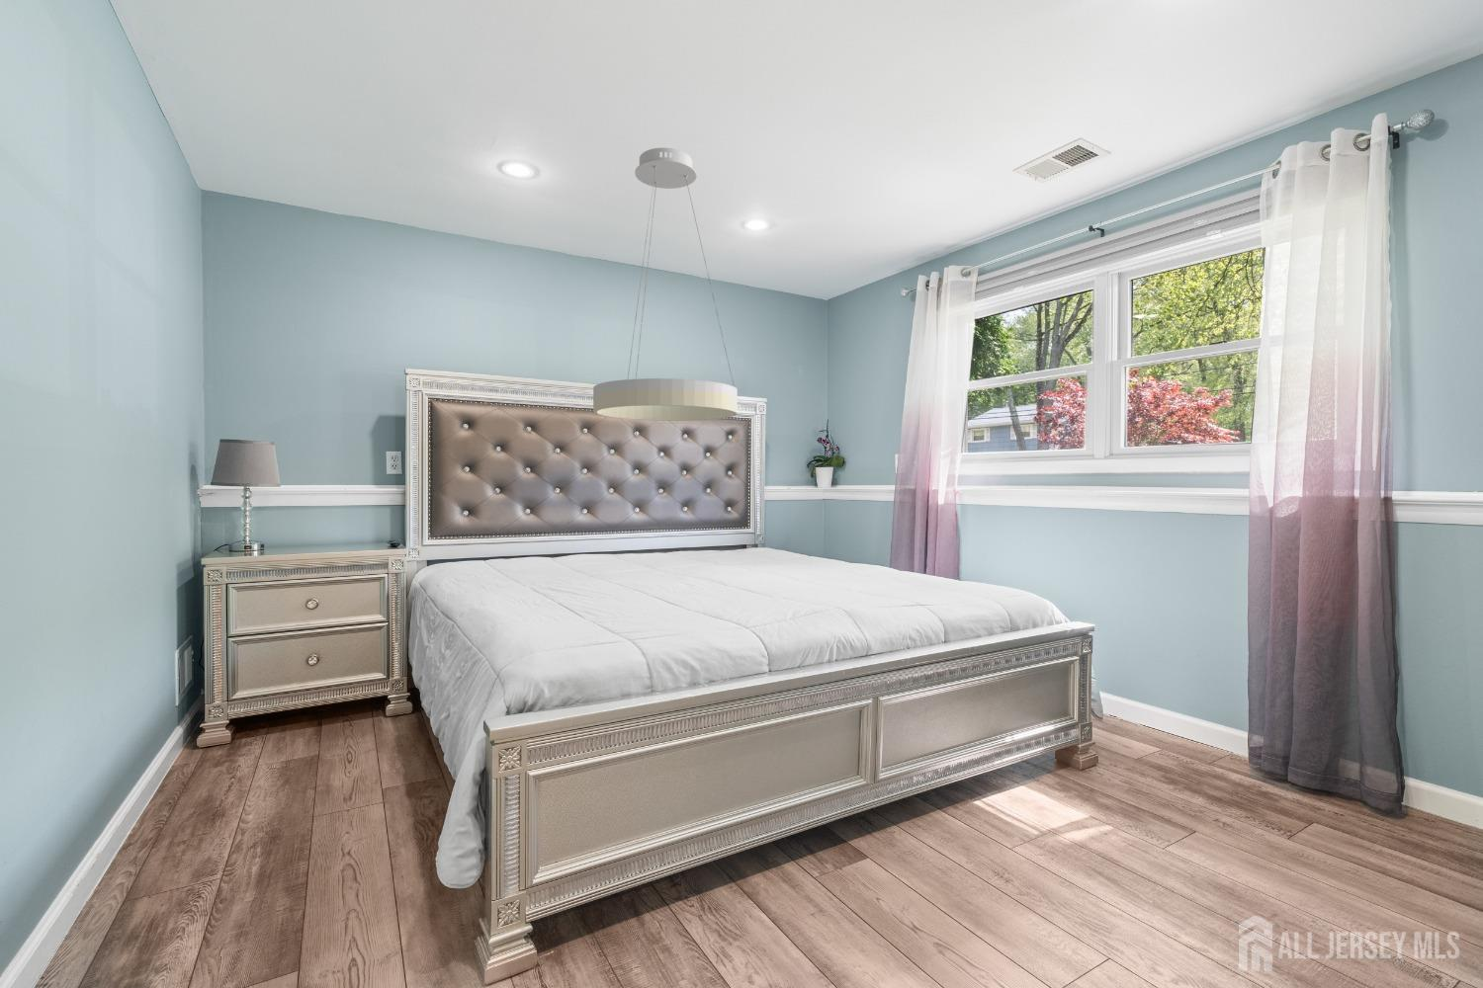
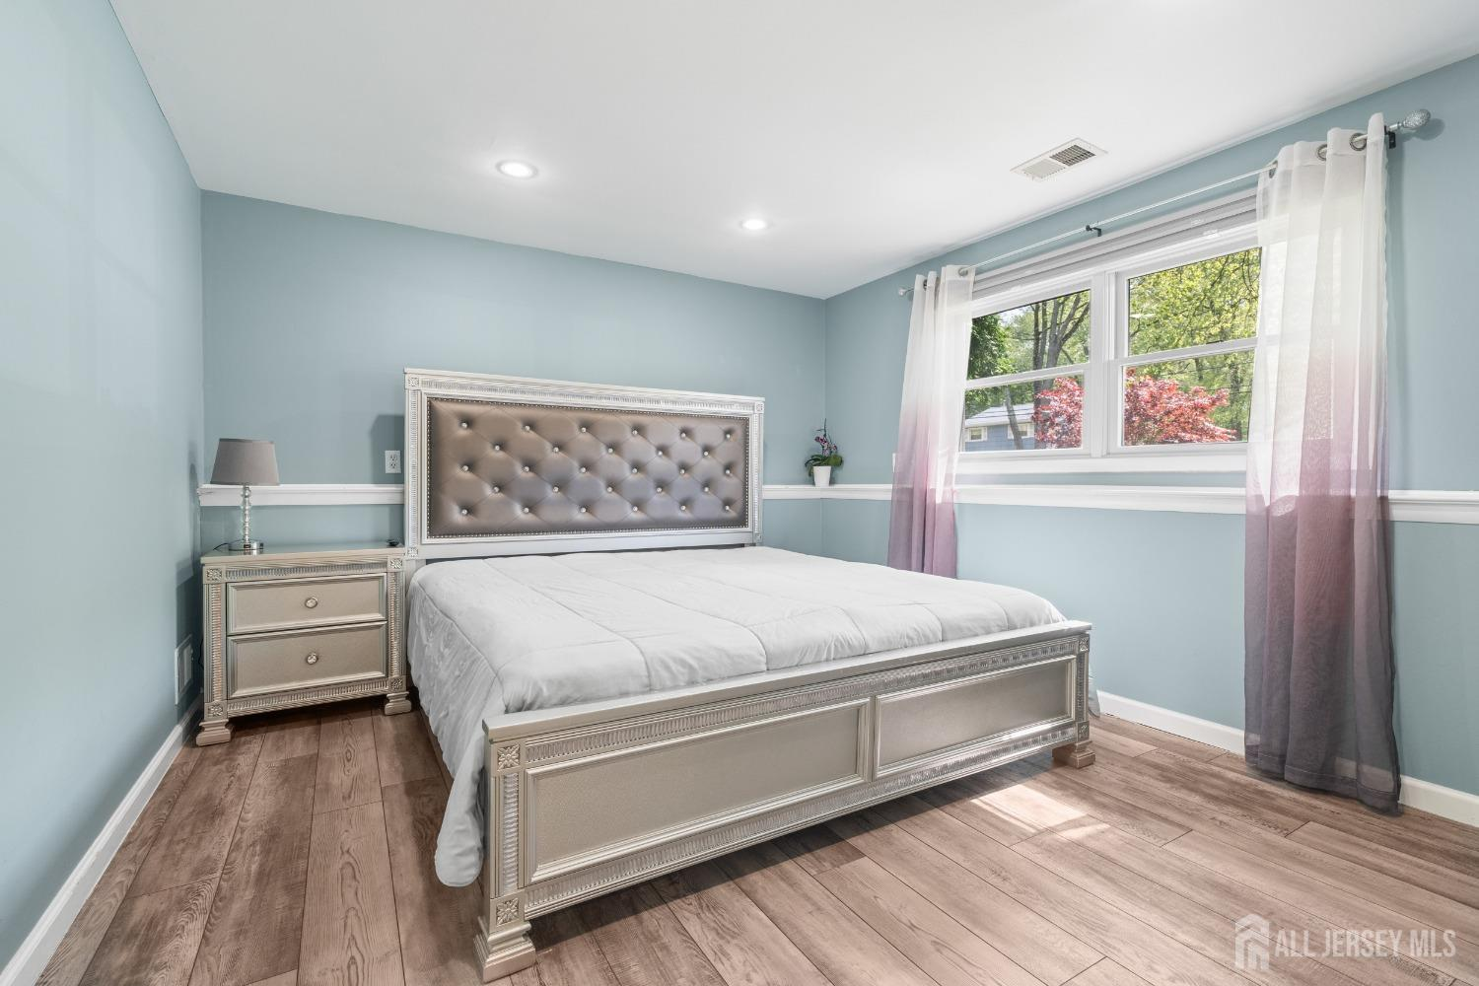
- pendant light [593,148,738,422]
